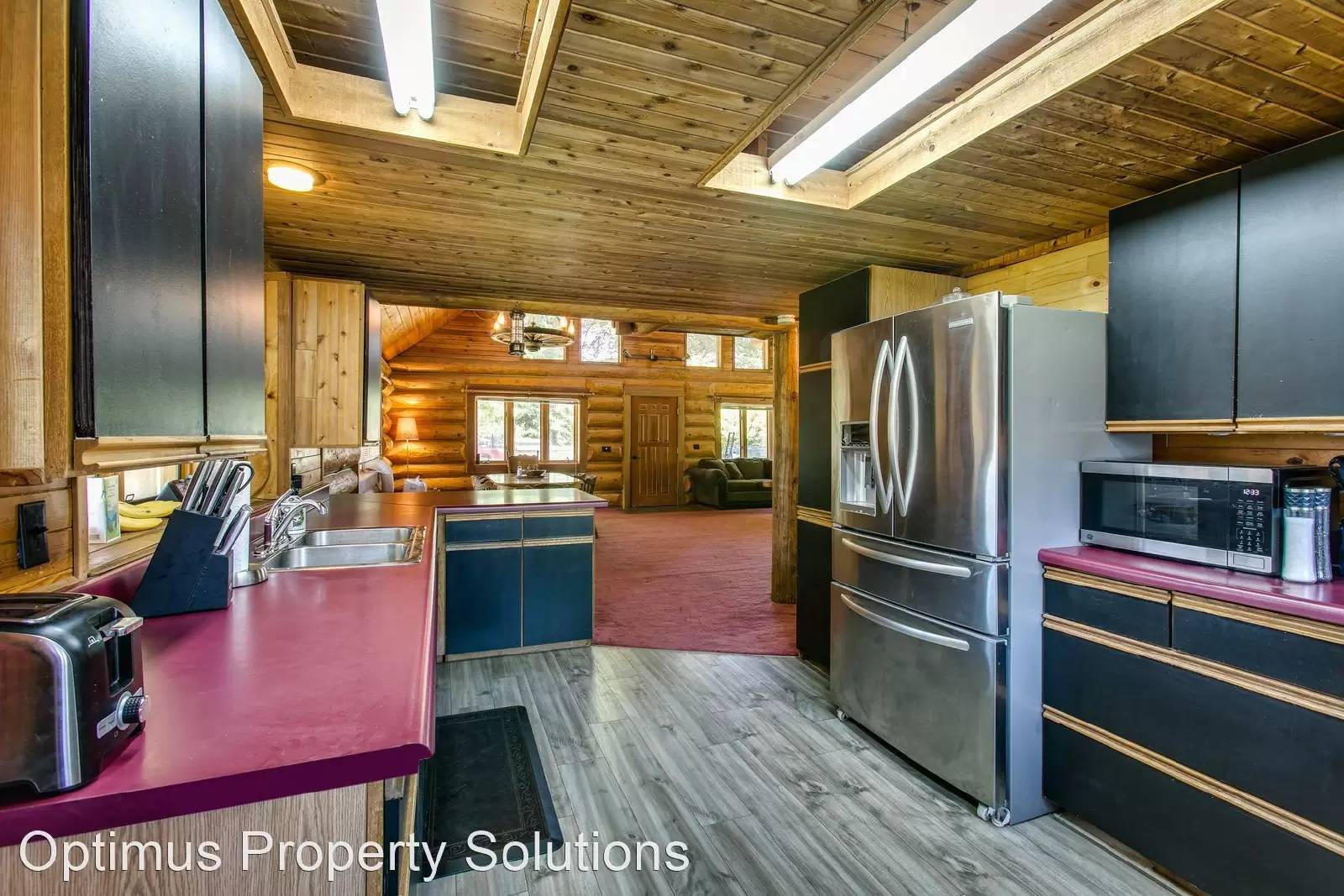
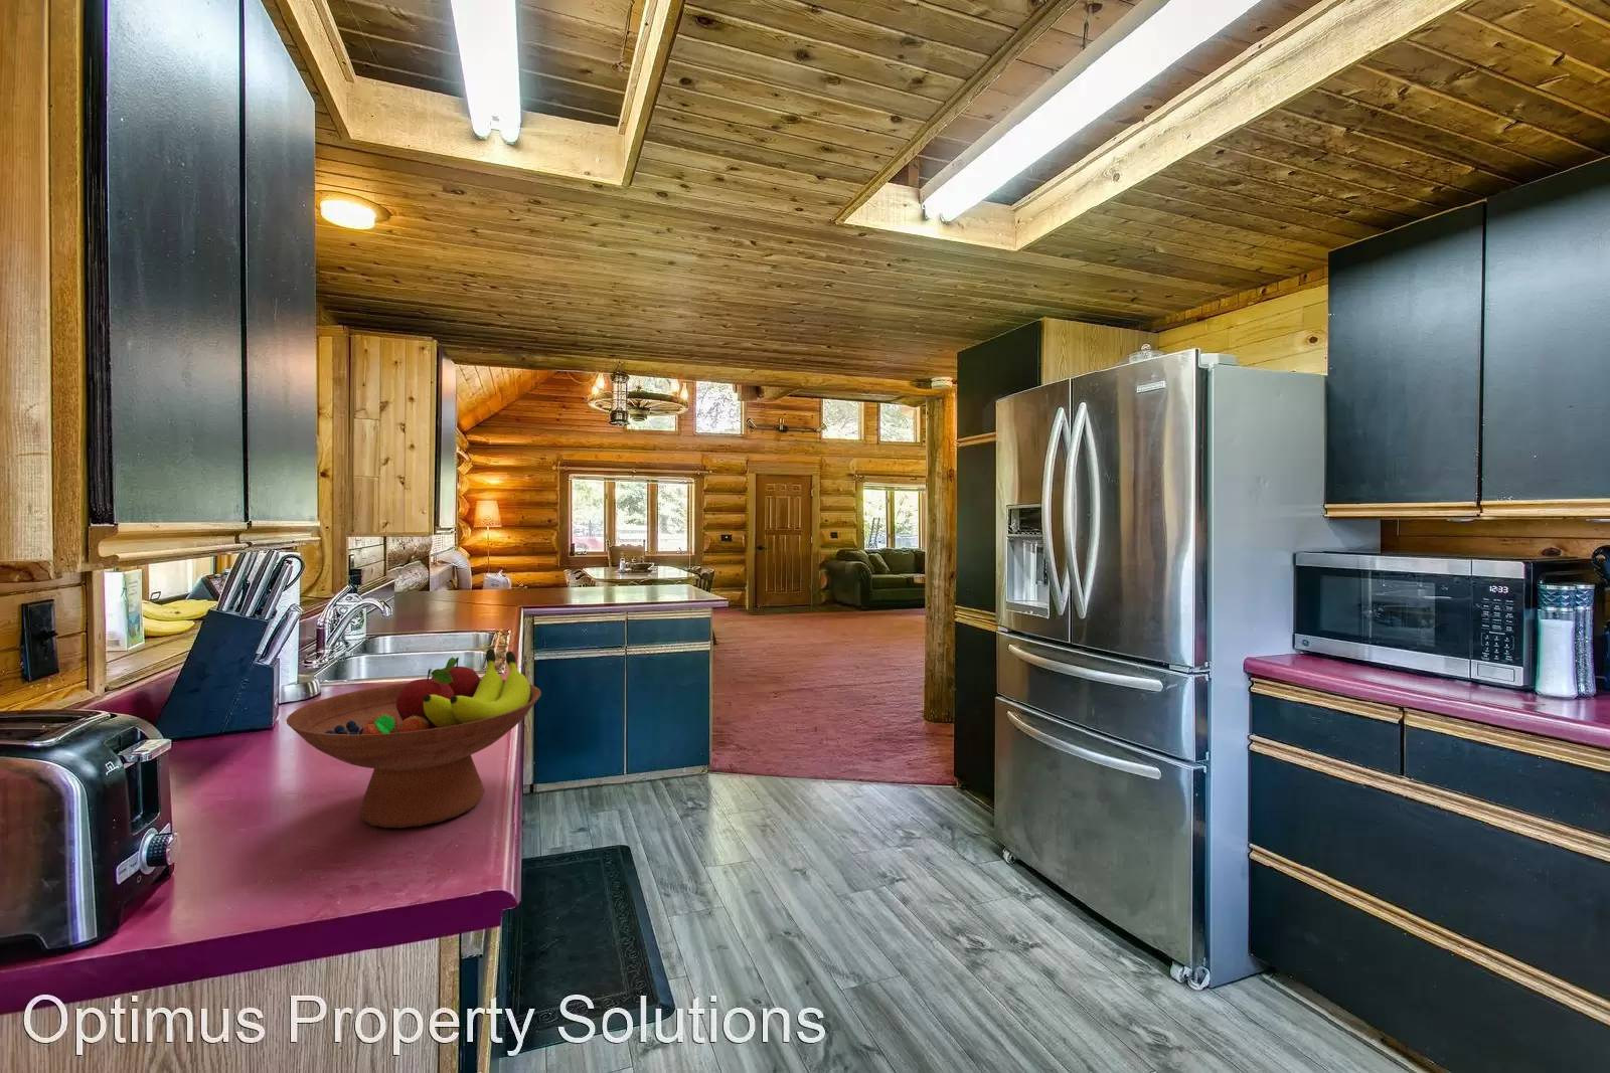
+ fruit bowl [286,648,543,829]
